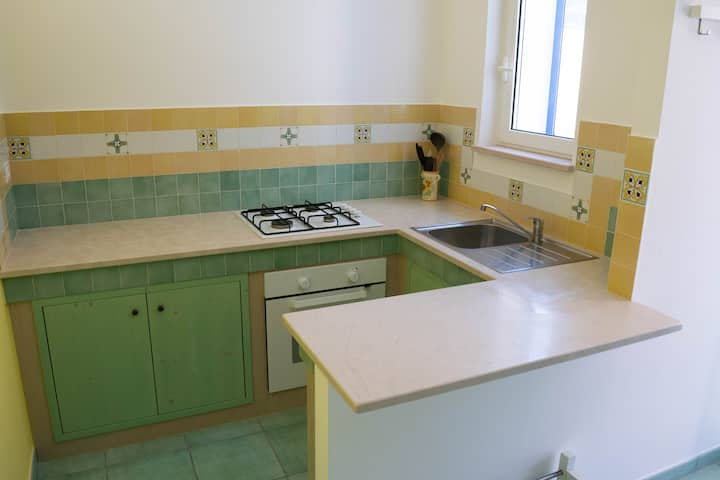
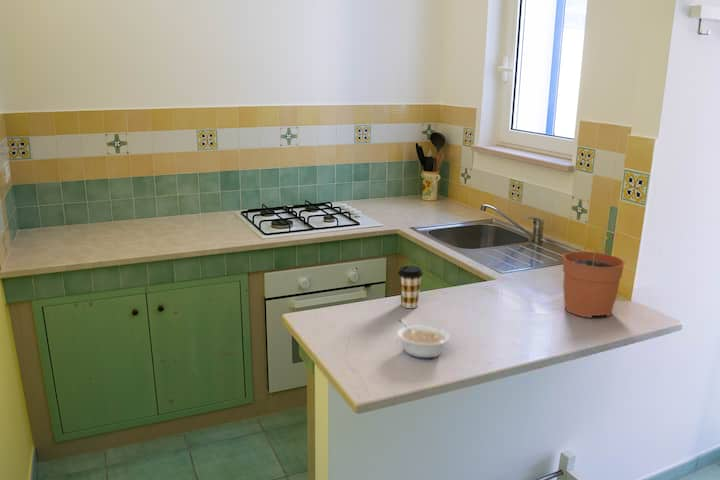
+ coffee cup [397,265,424,309]
+ legume [396,318,451,359]
+ plant pot [562,234,626,319]
